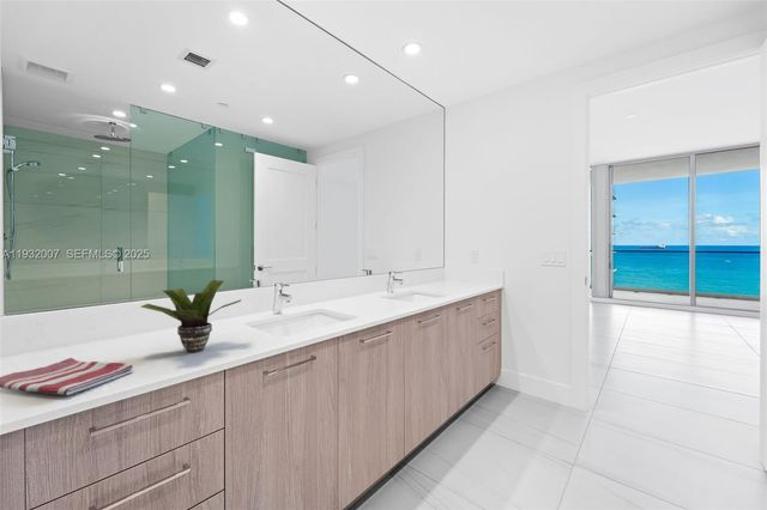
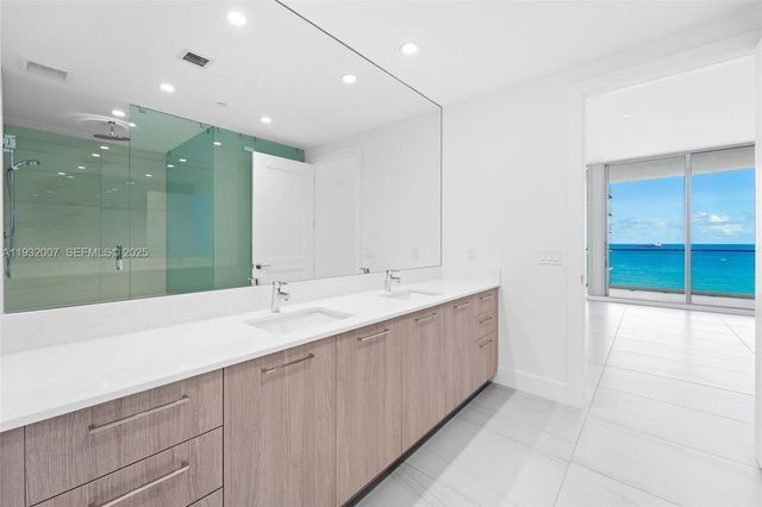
- potted plant [140,279,242,353]
- dish towel [0,357,134,396]
